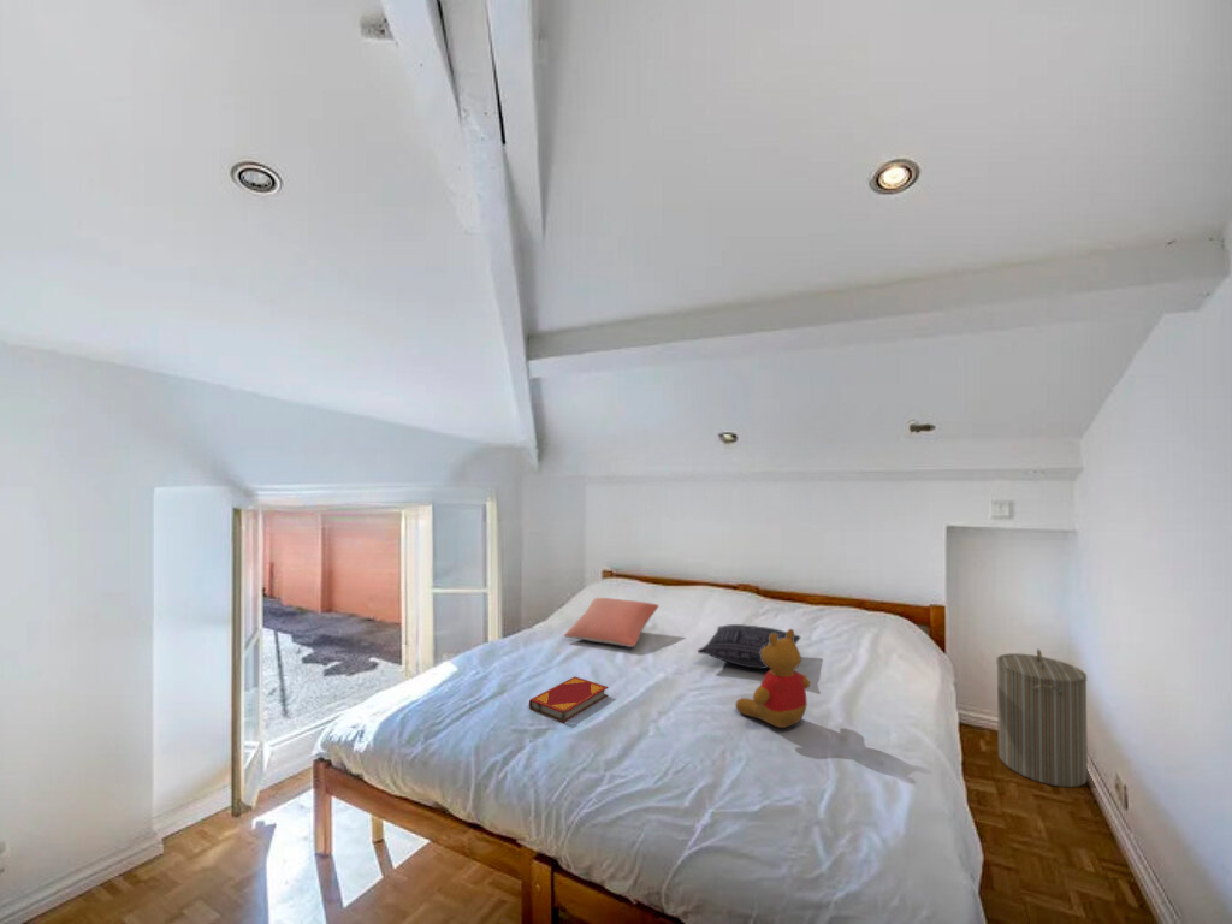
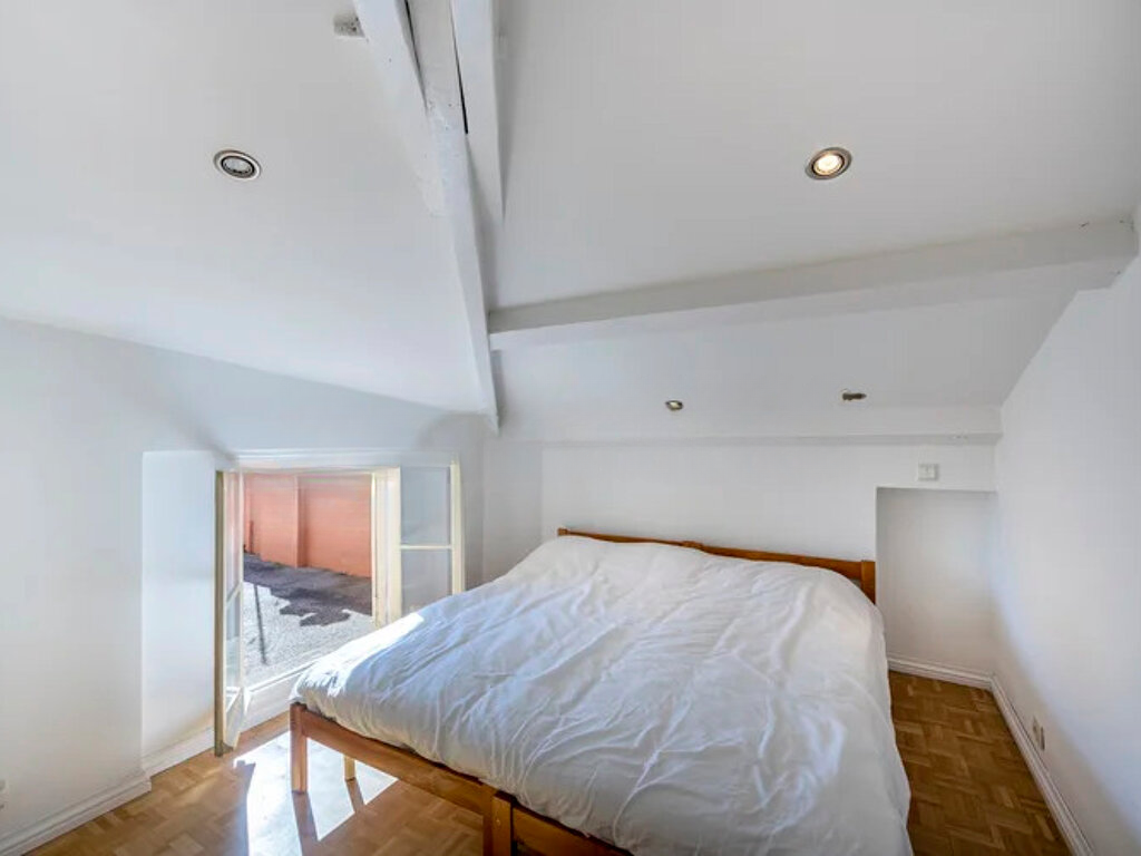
- laundry hamper [995,648,1089,788]
- hardback book [528,675,609,723]
- pillow [563,597,661,648]
- pillow [697,623,801,670]
- teddy bear [734,628,811,729]
